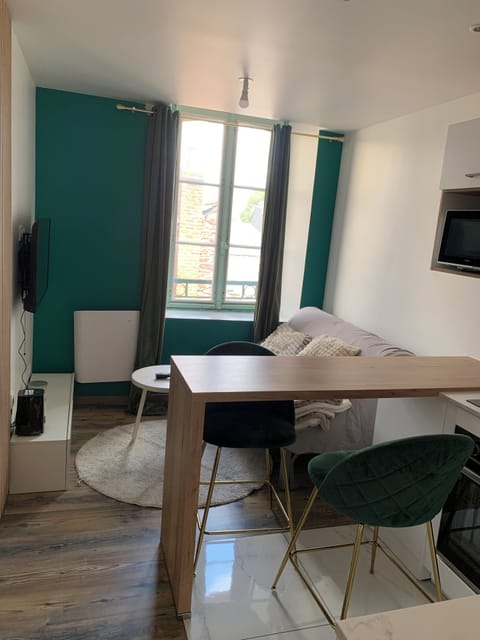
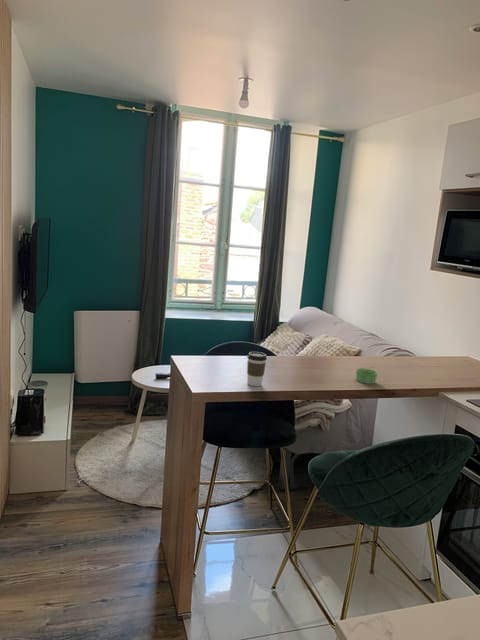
+ coffee cup [246,351,268,387]
+ ramekin [355,367,379,385]
